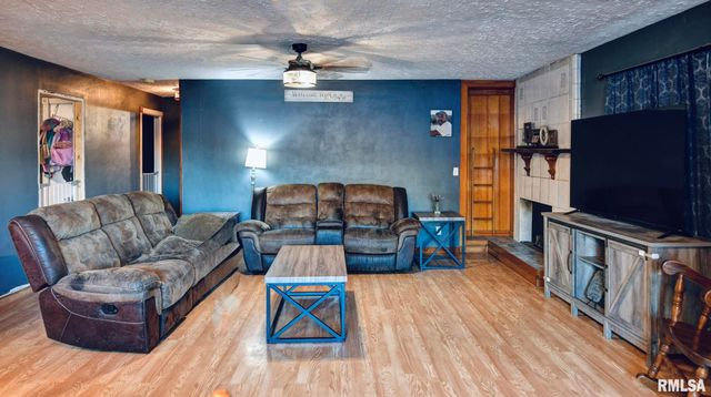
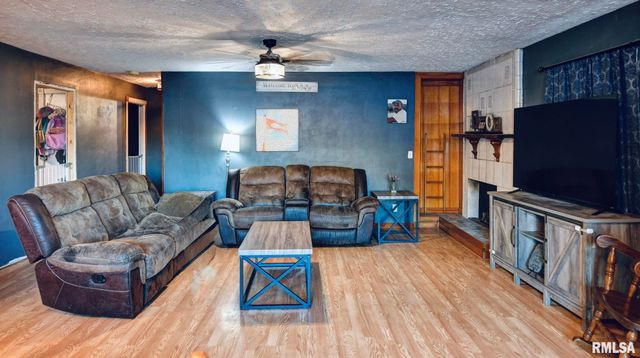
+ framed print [254,107,300,153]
